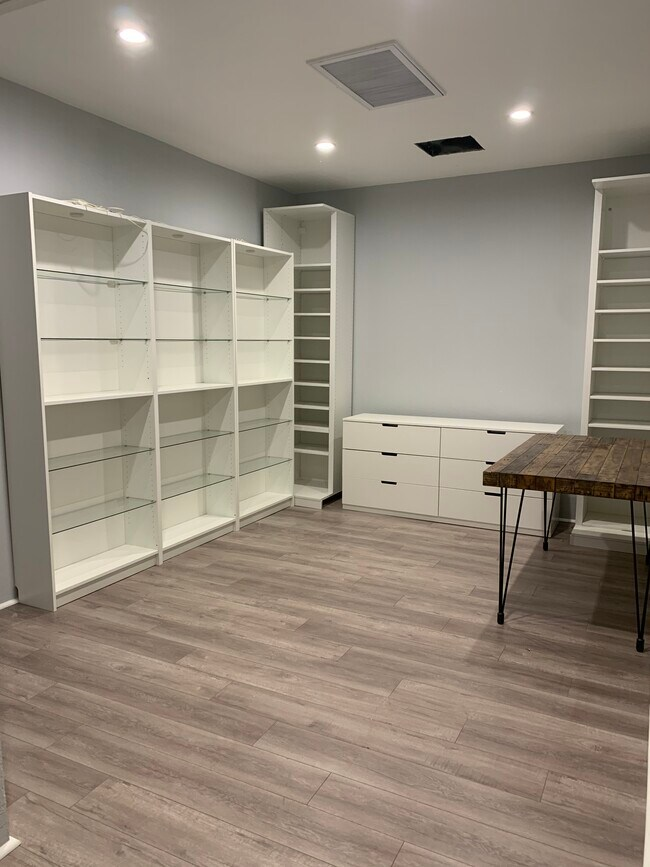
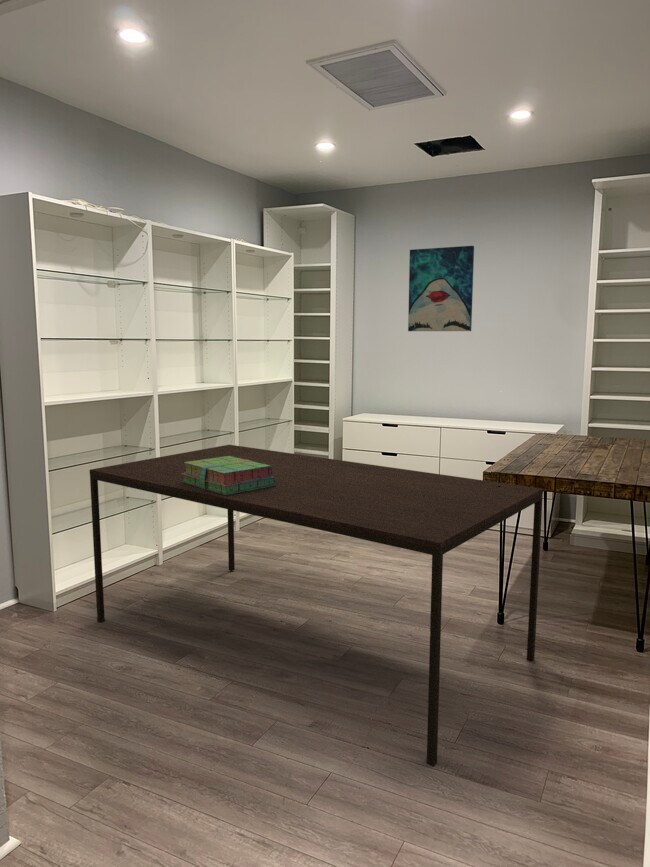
+ stack of books [181,456,276,495]
+ wall art [407,245,475,332]
+ dining table [88,444,544,768]
